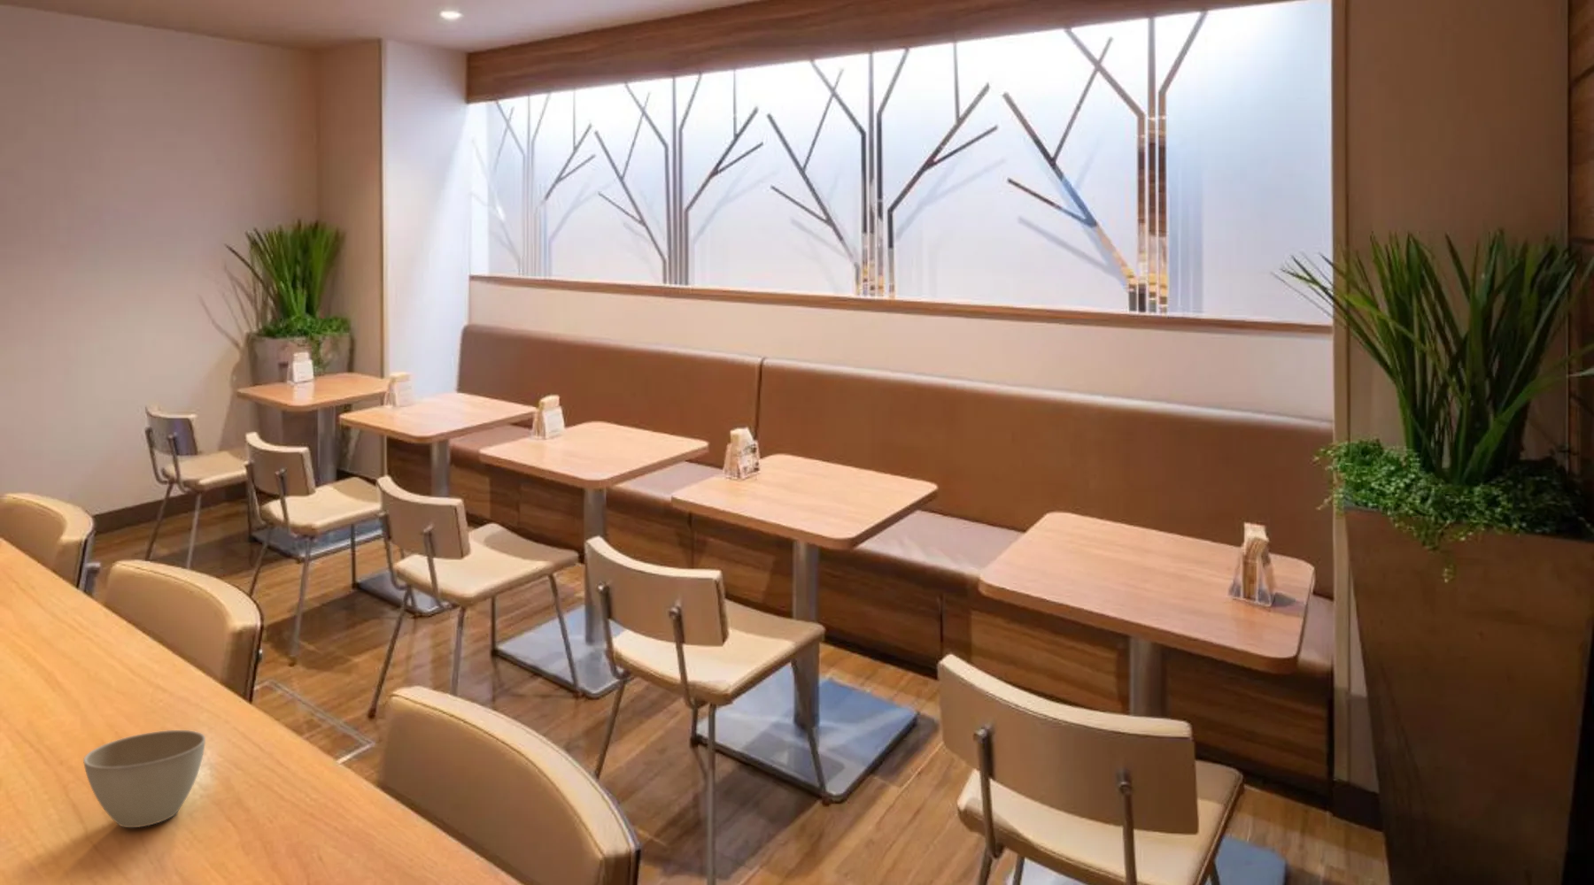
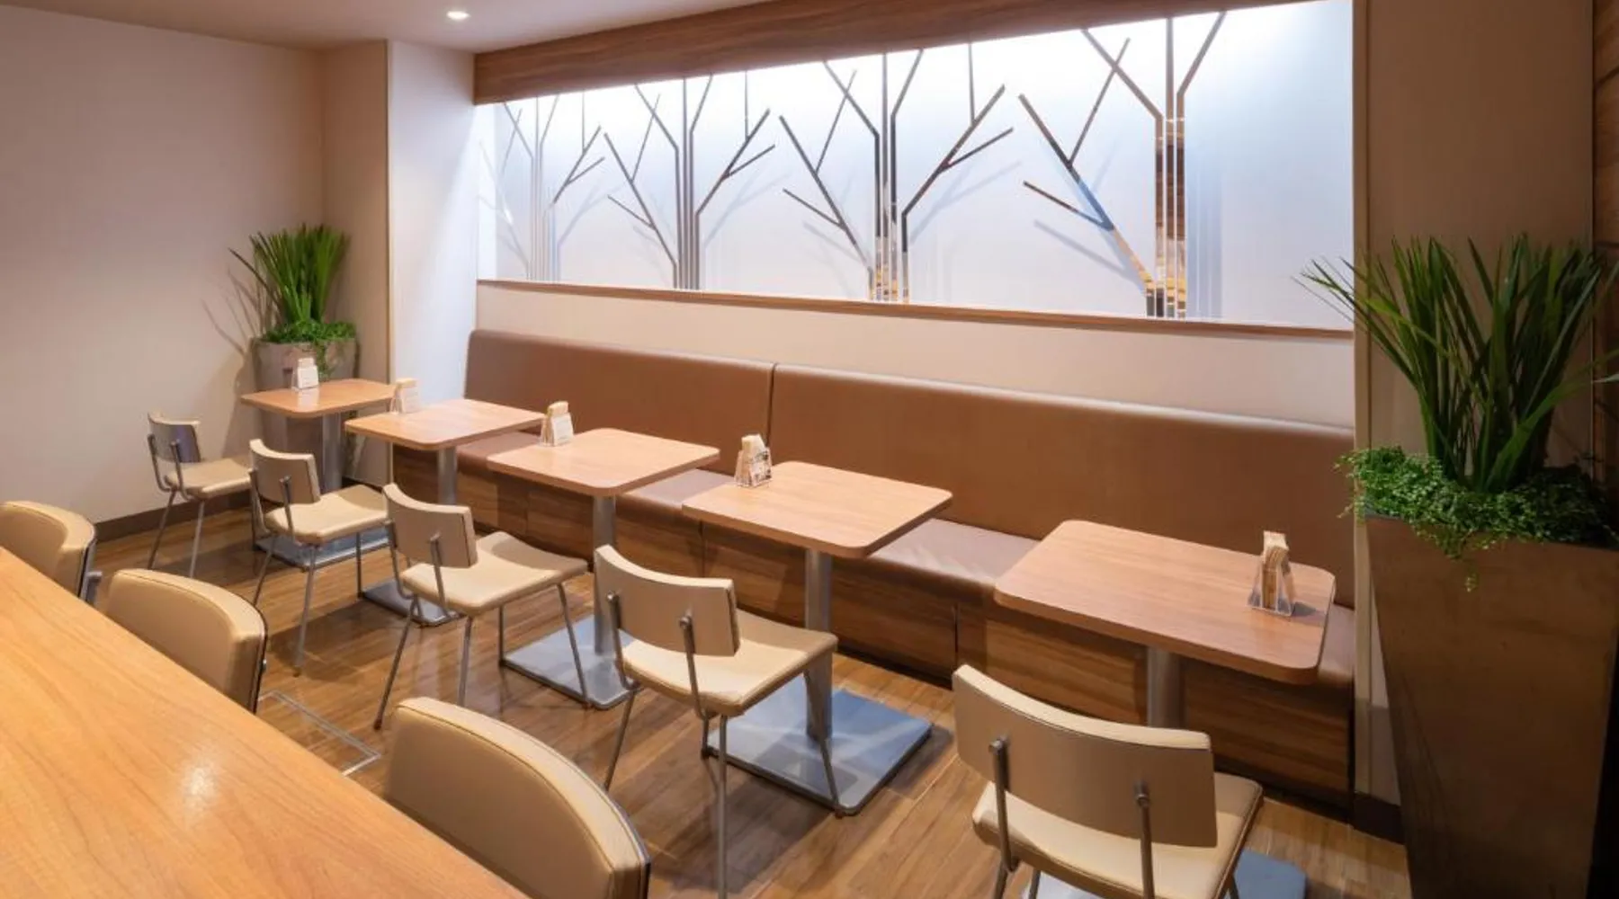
- flower pot [83,729,206,828]
